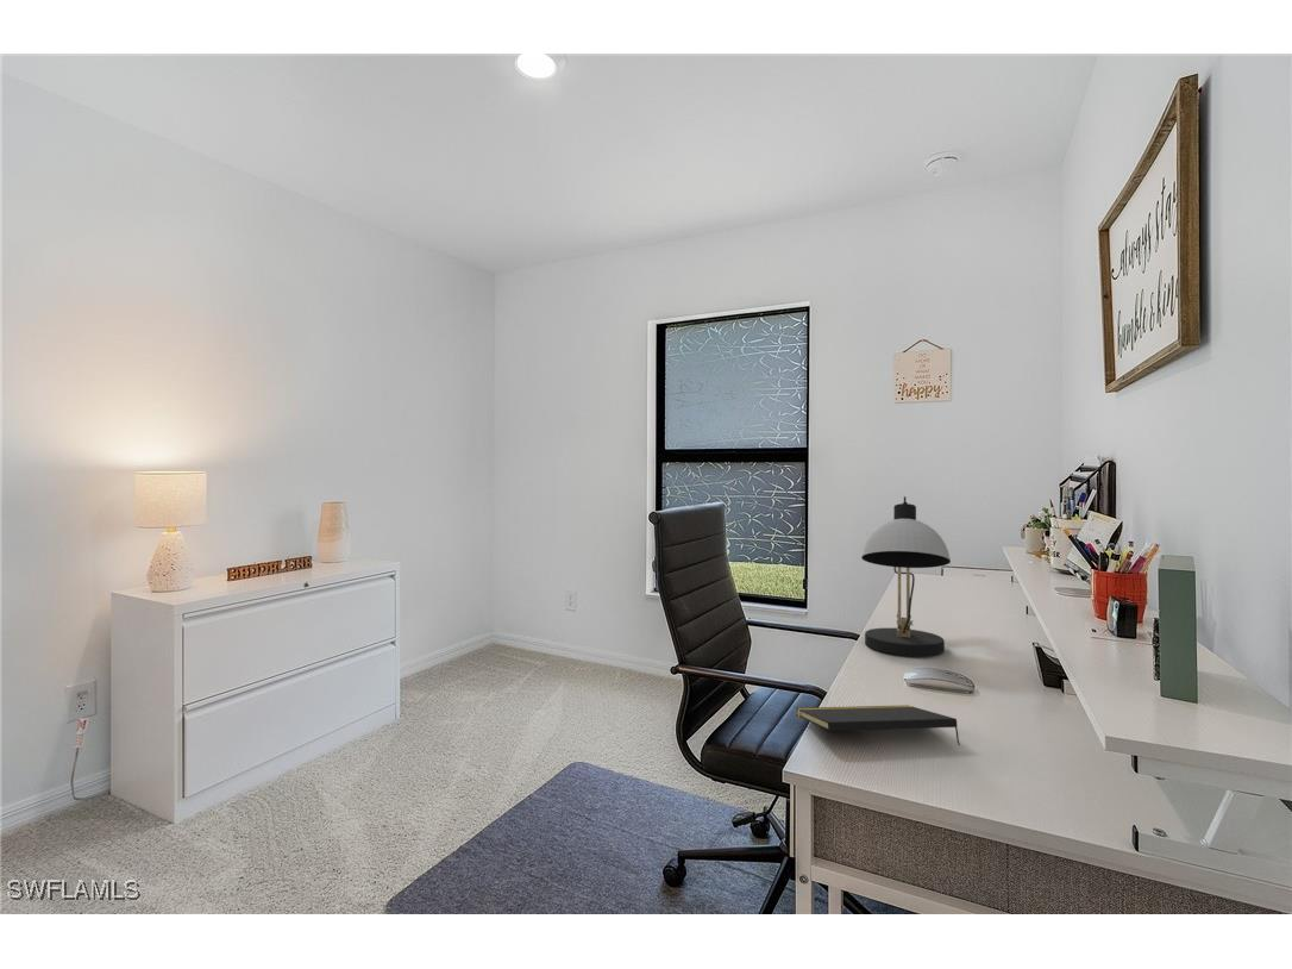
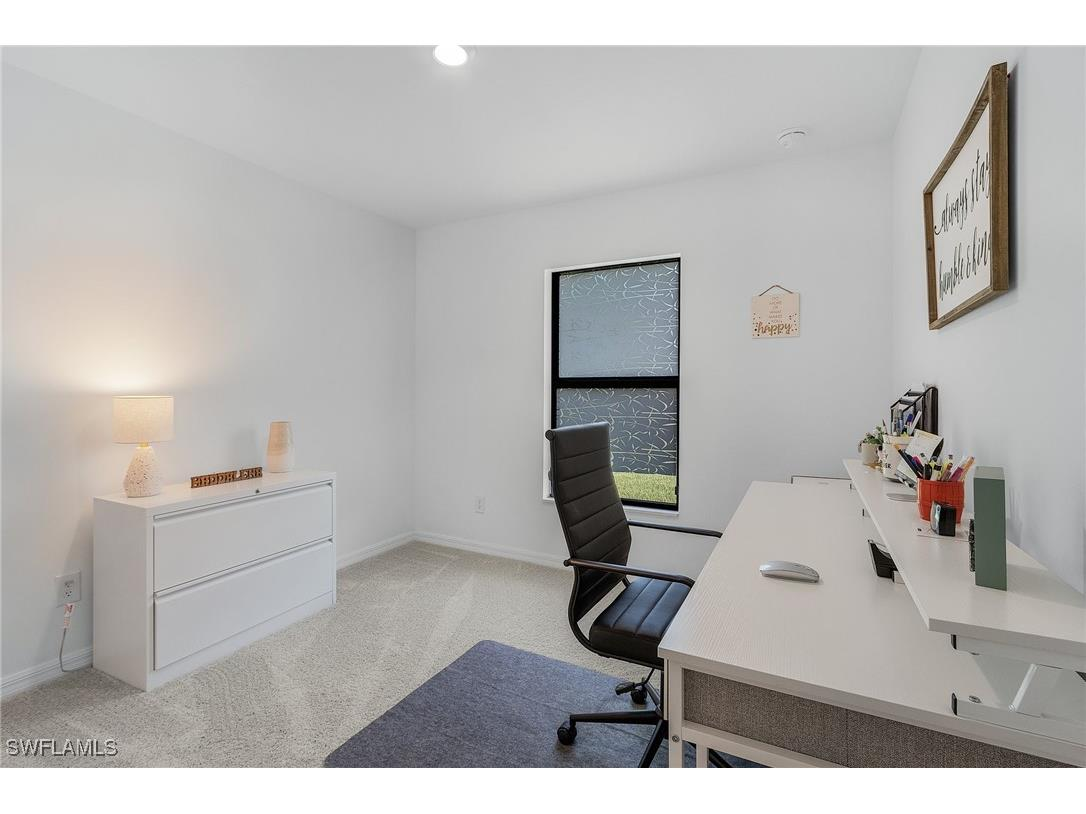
- desk lamp [860,495,952,657]
- notepad [795,704,961,746]
